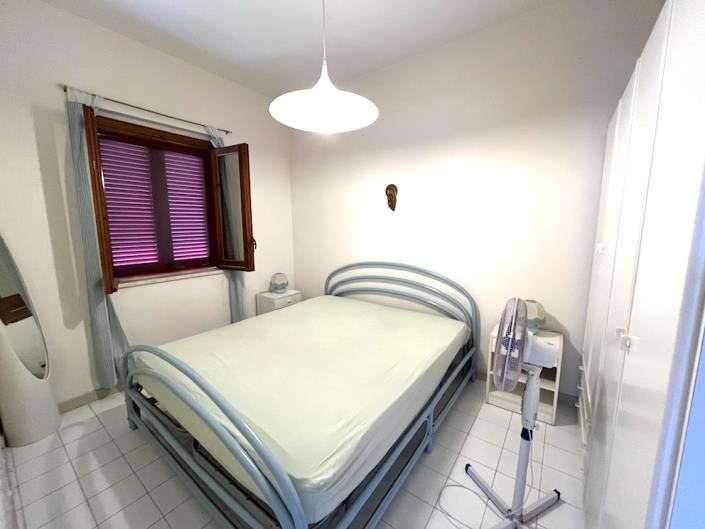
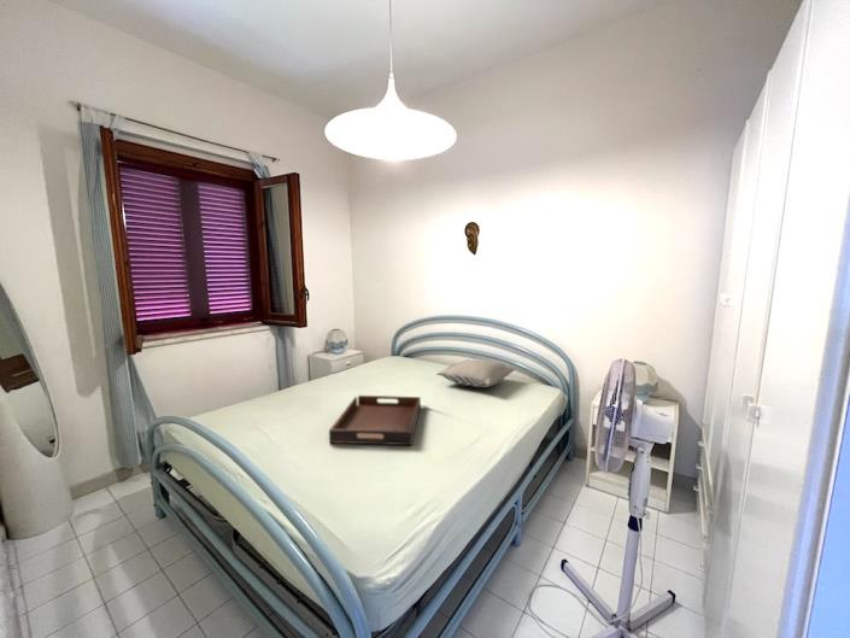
+ serving tray [328,394,422,446]
+ pillow [435,358,516,388]
